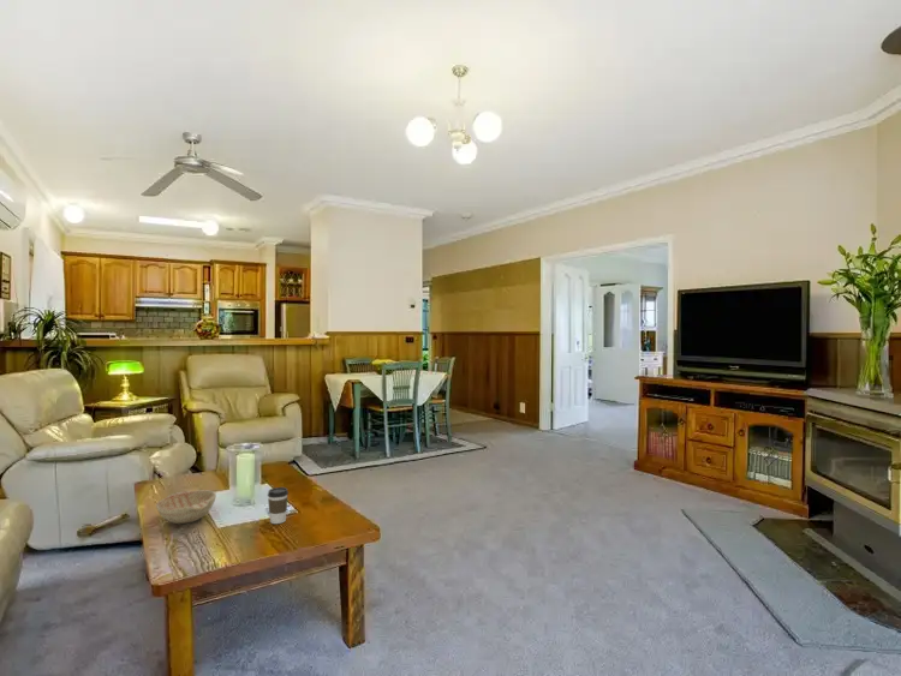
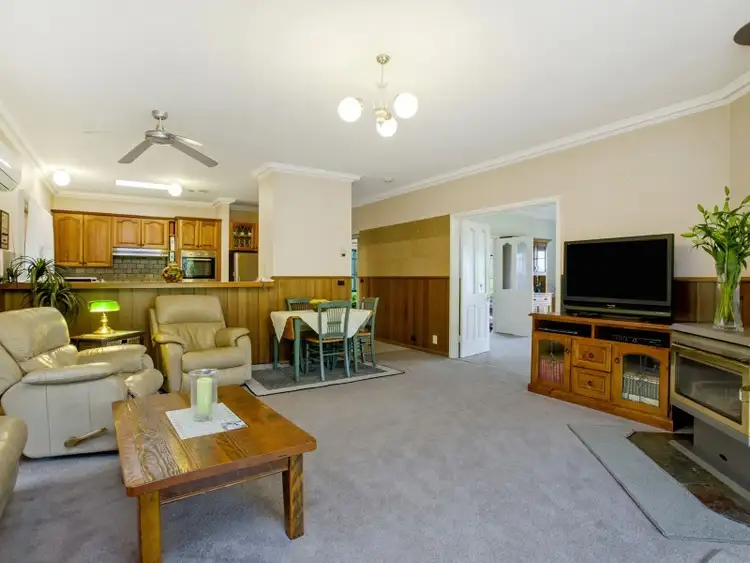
- decorative bowl [155,489,217,525]
- coffee cup [267,486,290,525]
